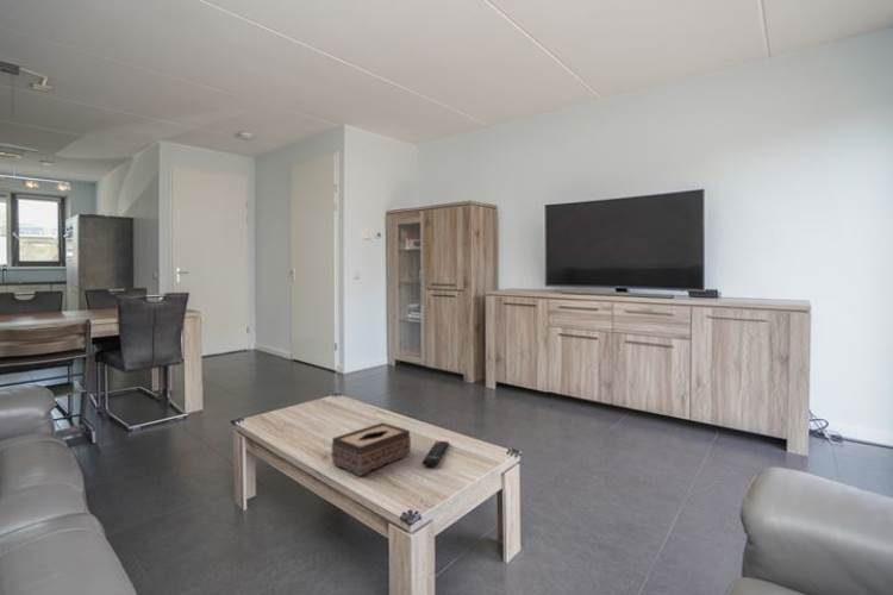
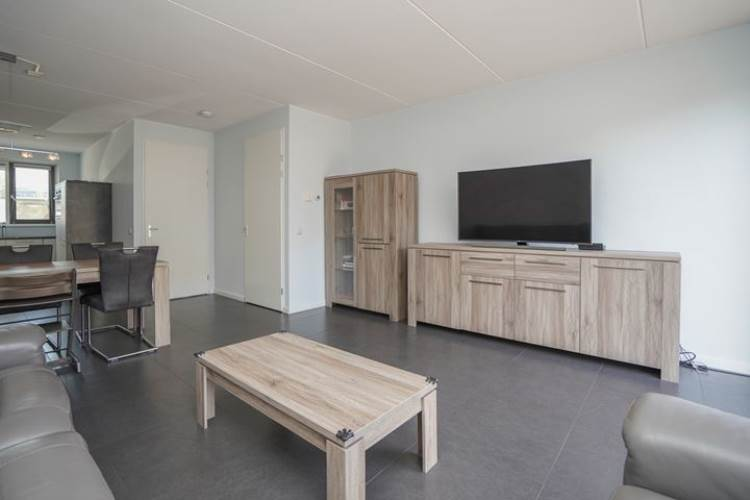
- remote control [420,440,450,468]
- tissue box [331,421,412,477]
